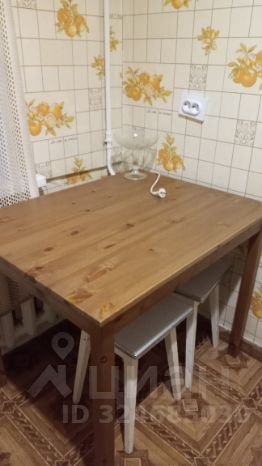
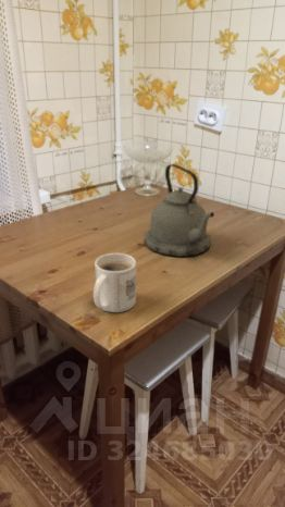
+ kettle [144,163,215,258]
+ mug [92,252,137,313]
